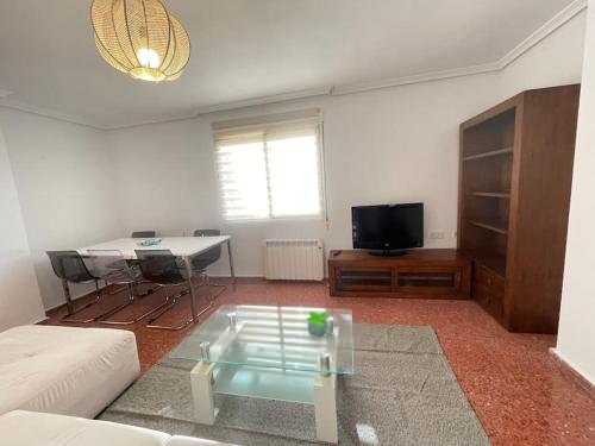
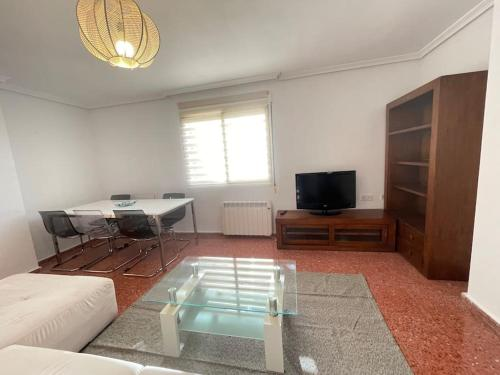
- potted plant [305,310,331,338]
